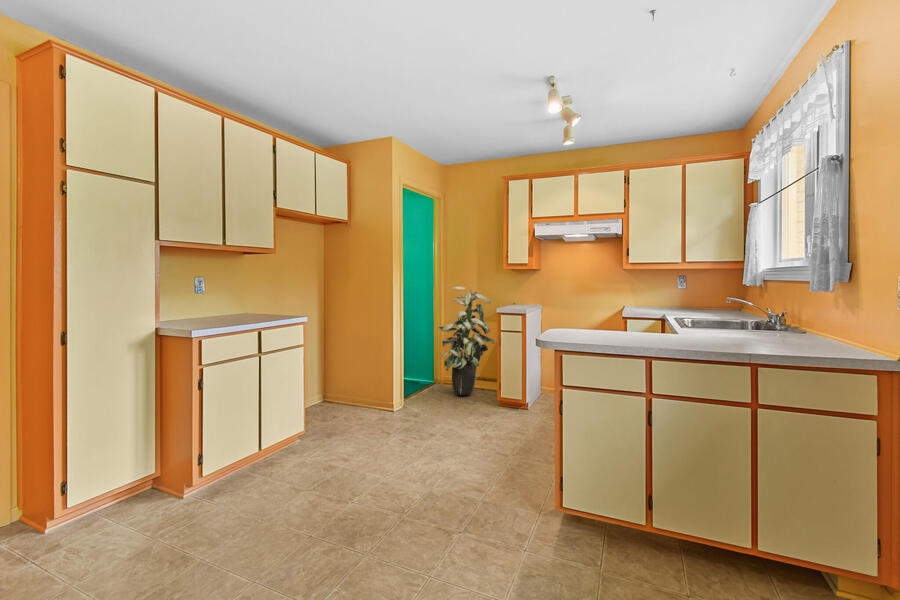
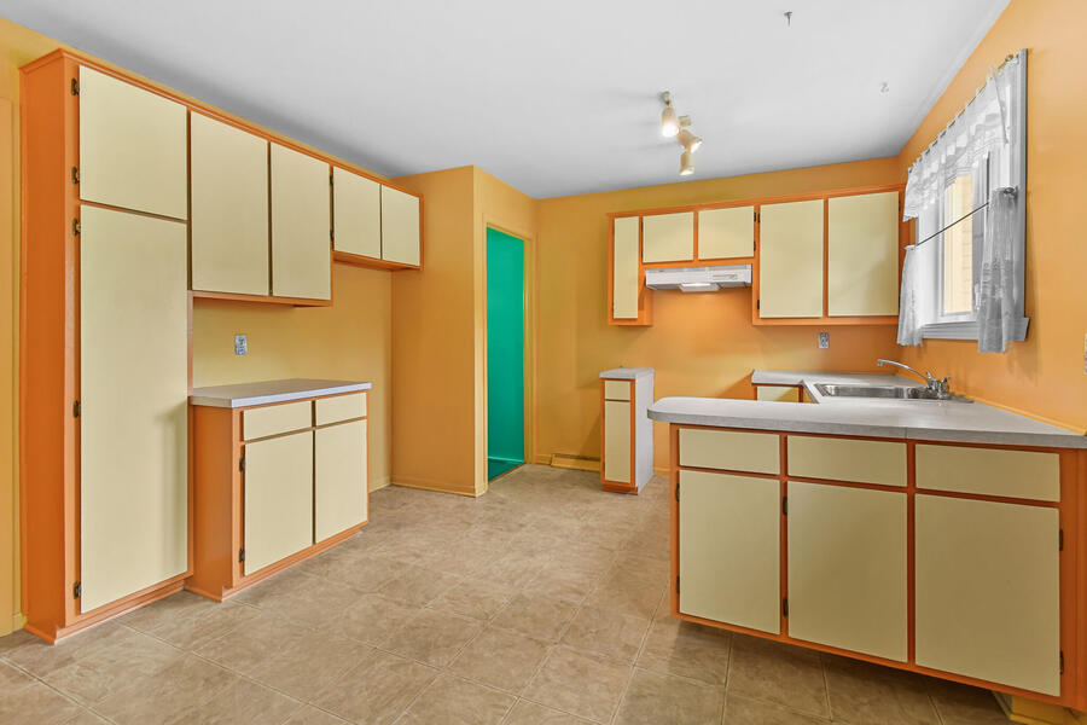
- indoor plant [437,286,496,396]
